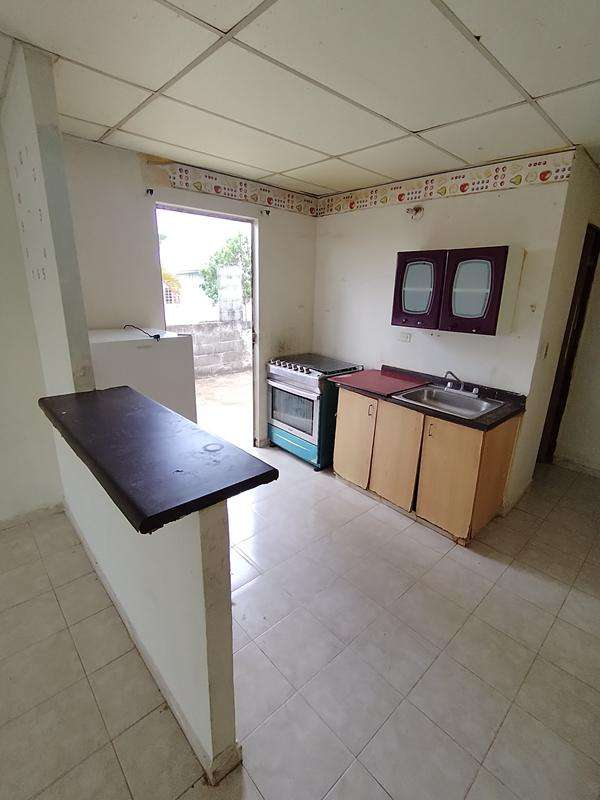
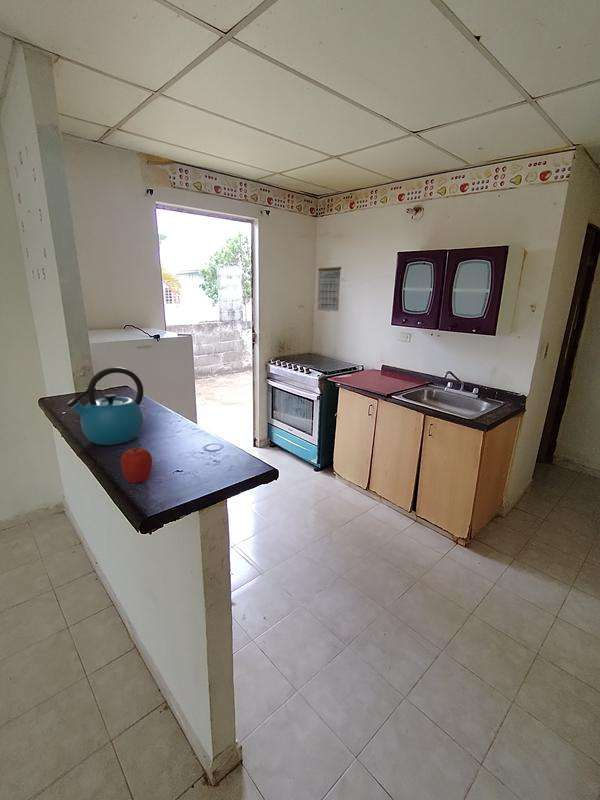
+ calendar [317,256,342,312]
+ fruit [120,443,153,484]
+ kettle [65,366,144,446]
